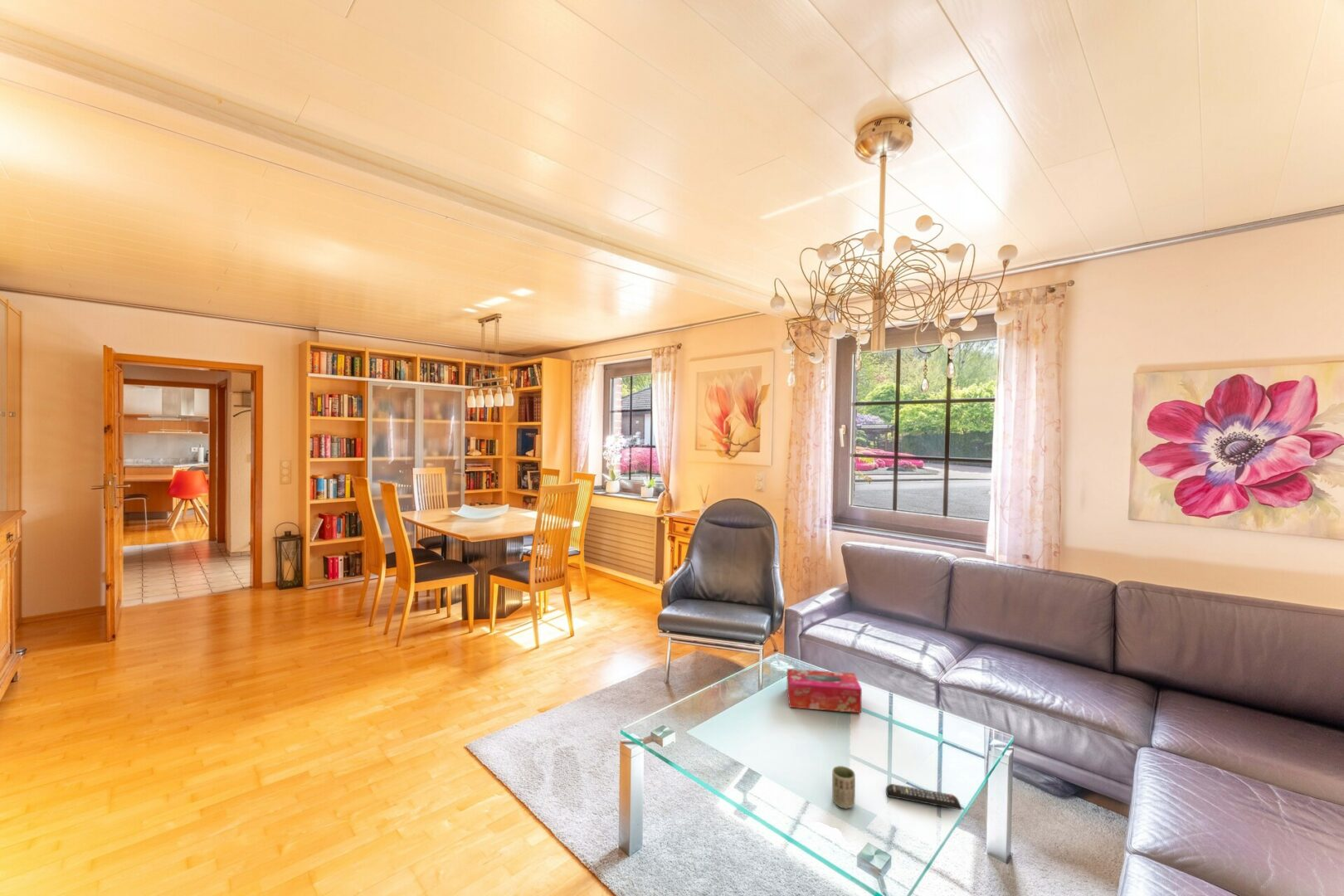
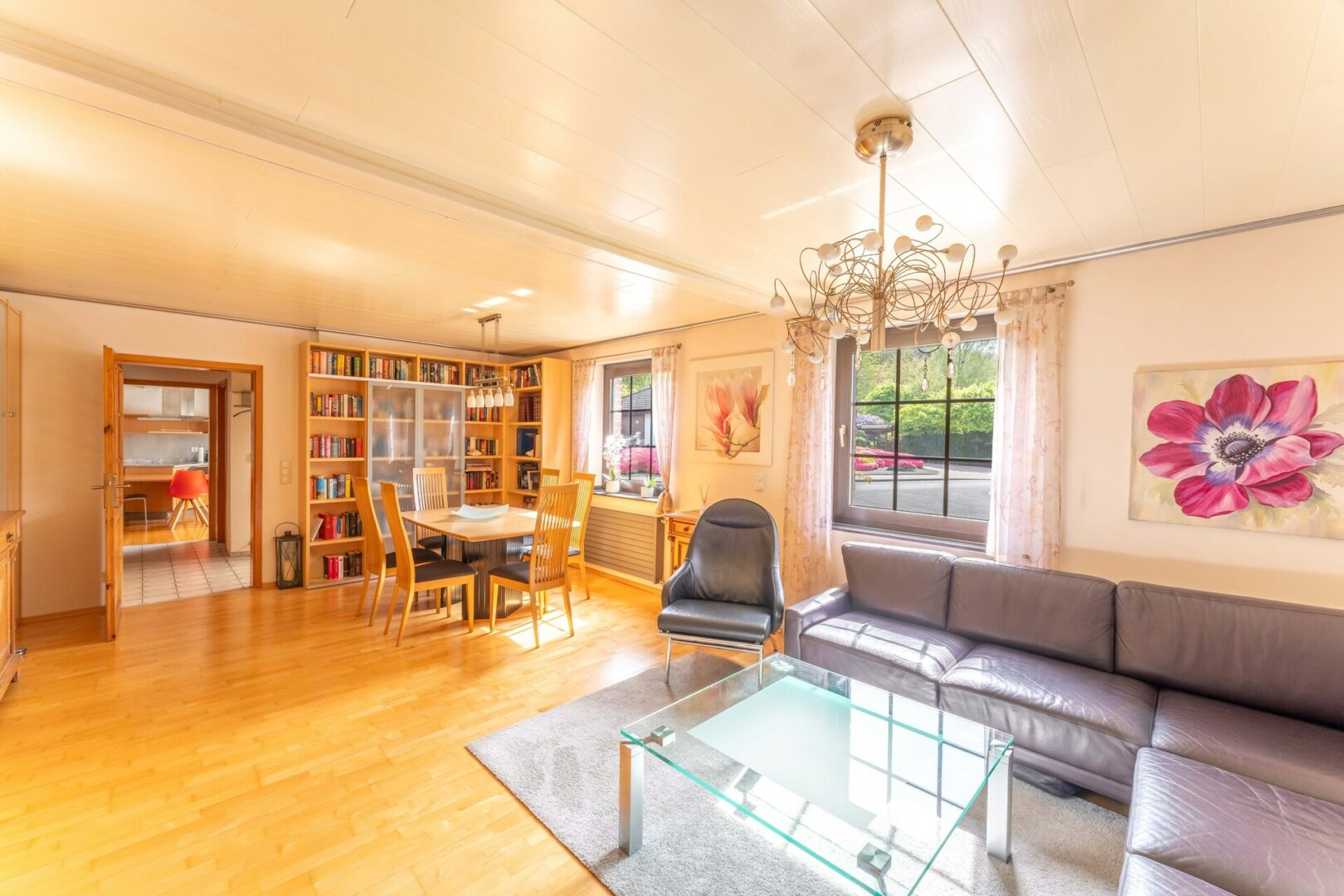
- remote control [885,783,962,811]
- cup [831,765,856,810]
- tissue box [786,668,863,713]
